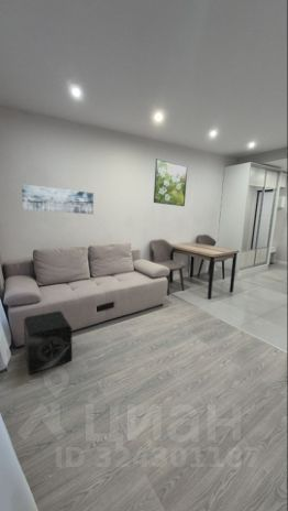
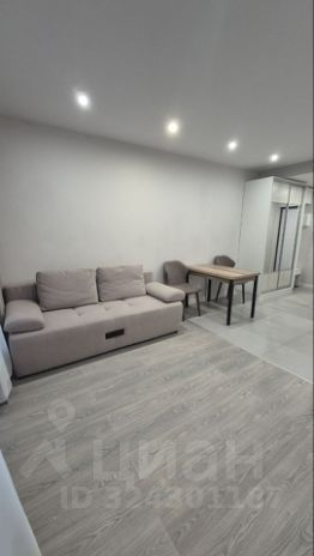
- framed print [153,157,189,207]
- wall art [21,183,95,215]
- speaker [23,311,73,374]
